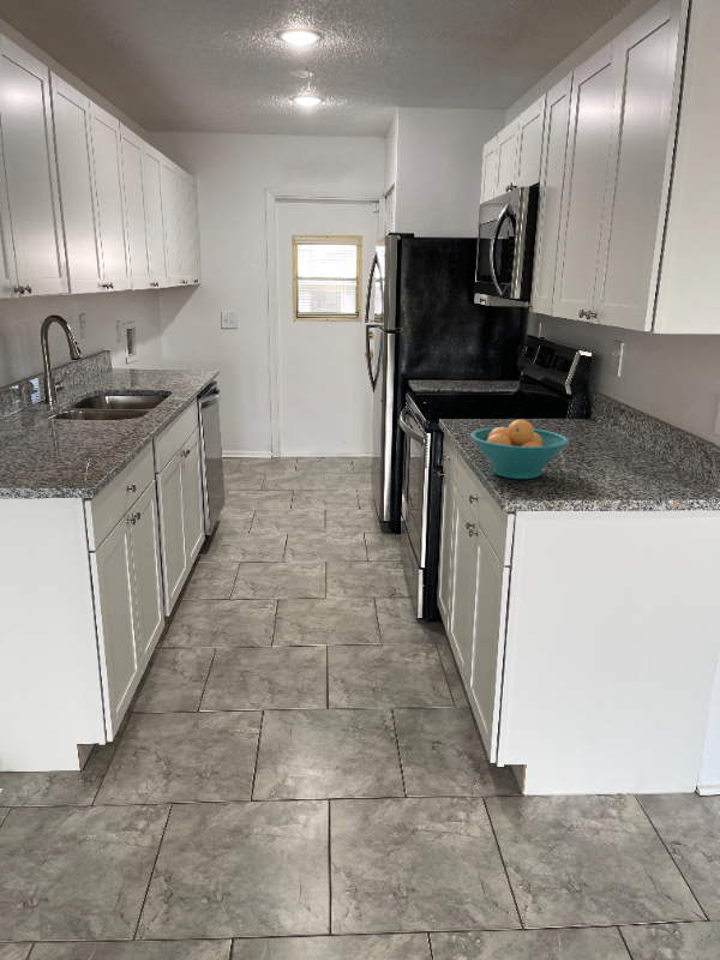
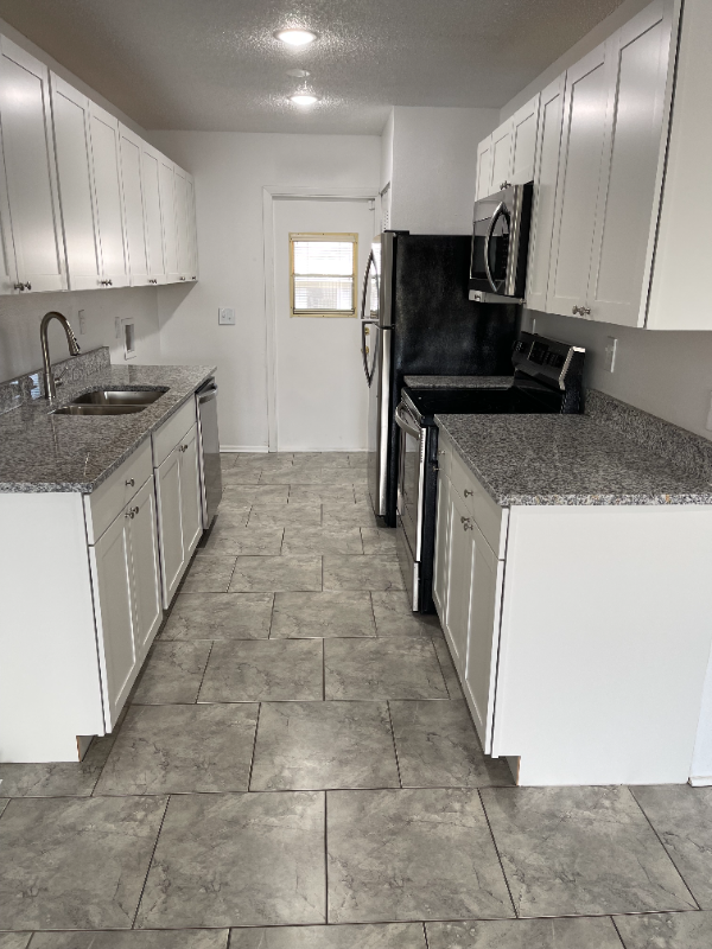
- fruit bowl [469,419,571,480]
